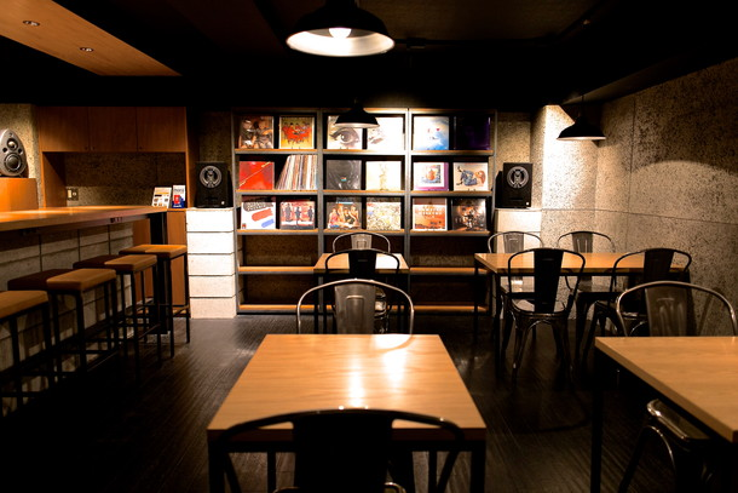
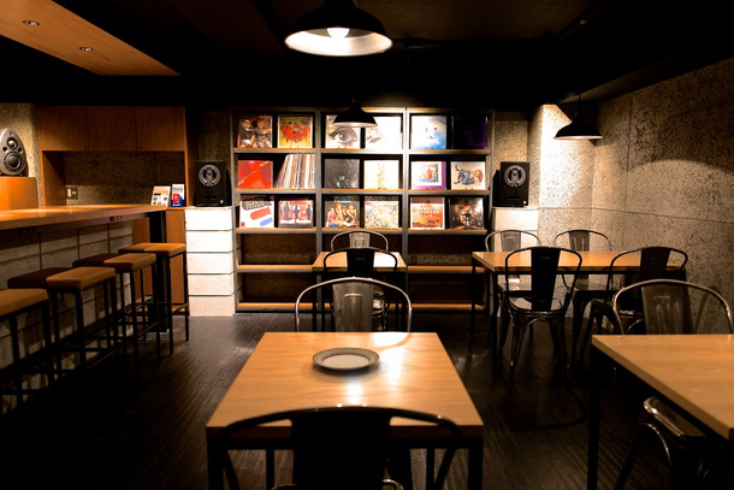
+ plate [310,347,380,372]
